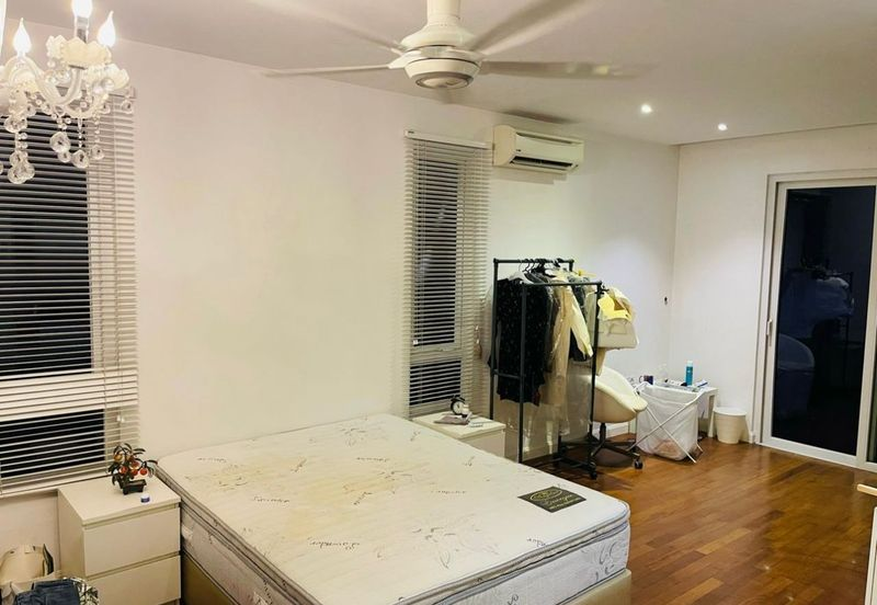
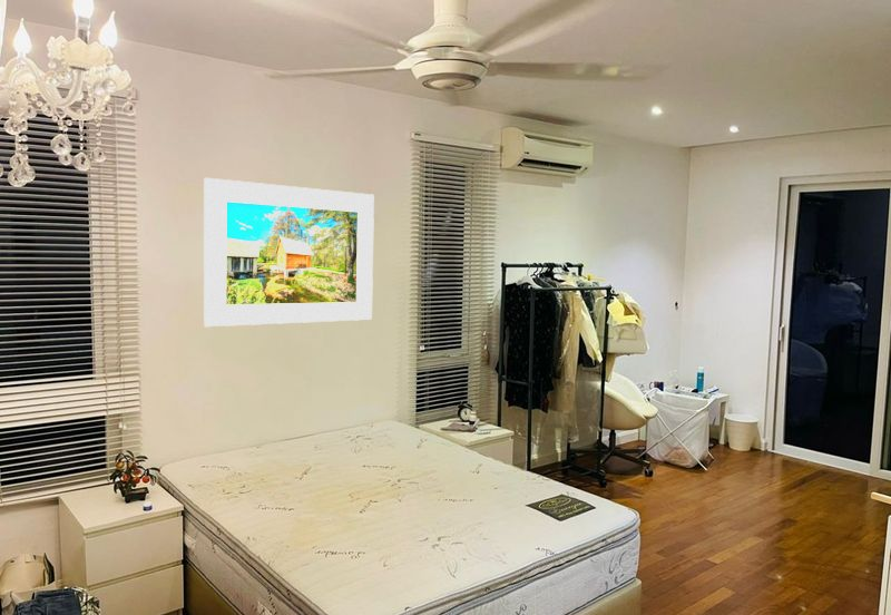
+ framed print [203,177,375,328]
